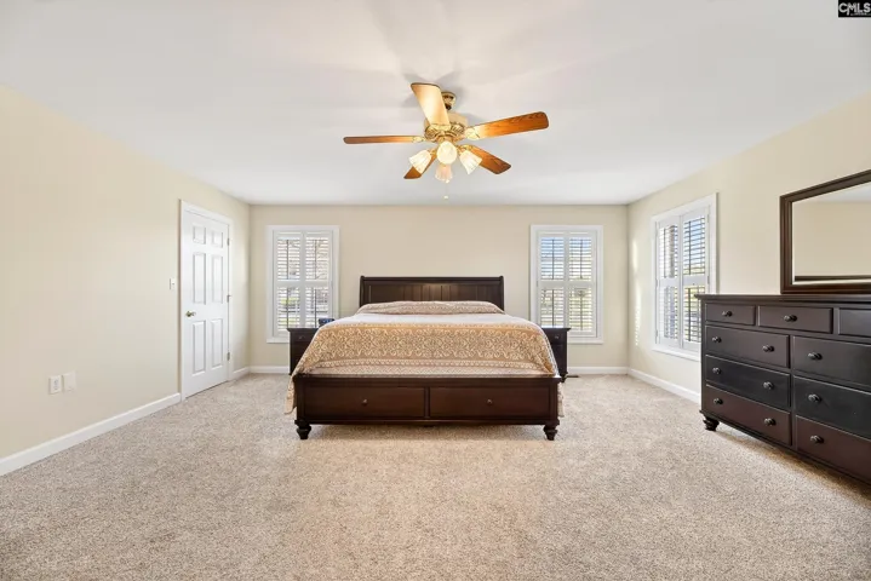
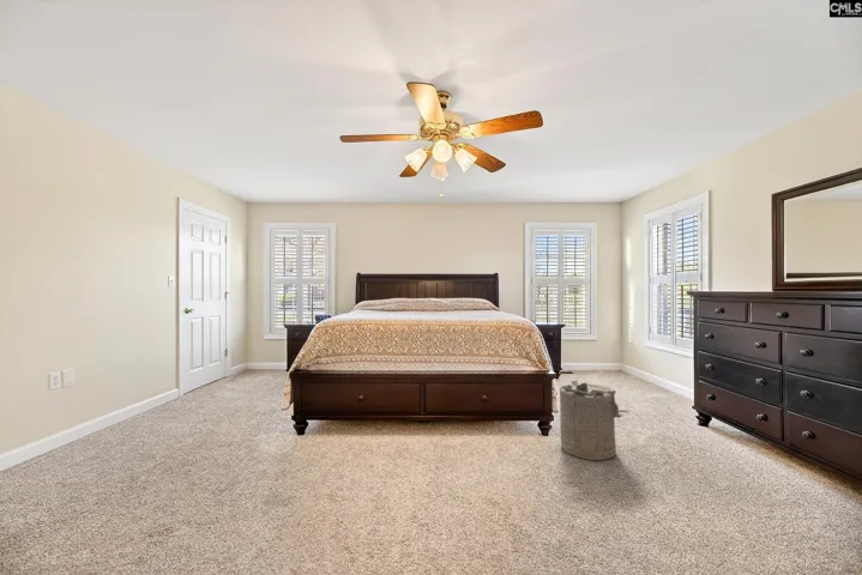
+ laundry hamper [559,380,631,461]
